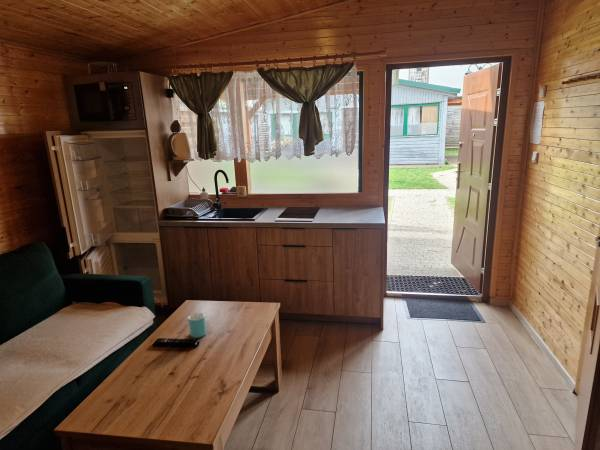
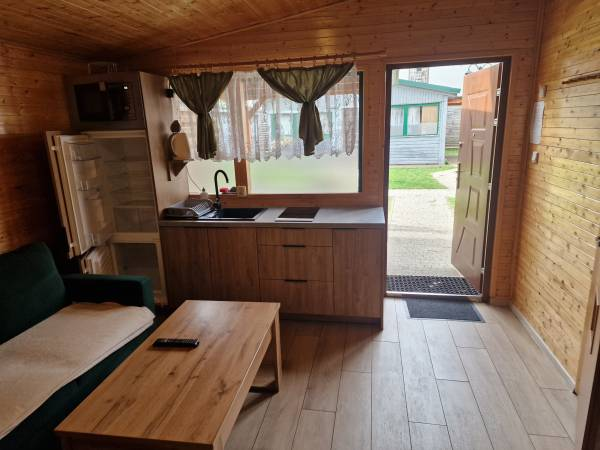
- mug [187,312,207,339]
